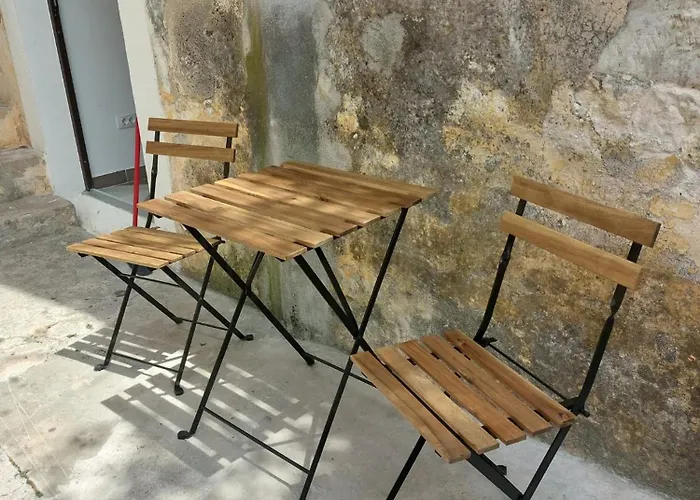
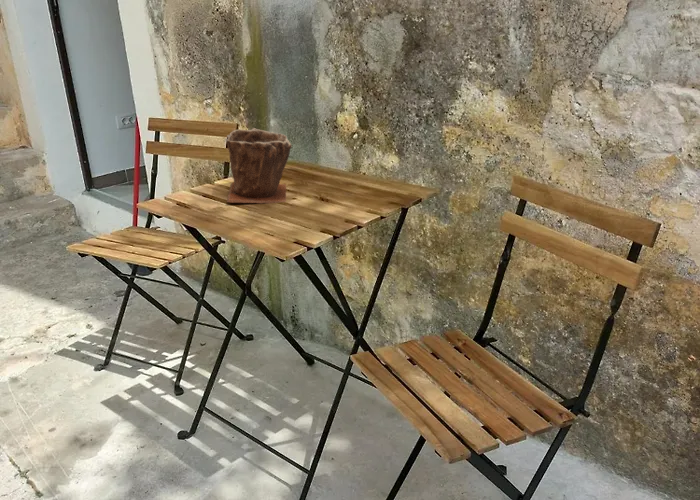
+ plant pot [226,127,293,204]
